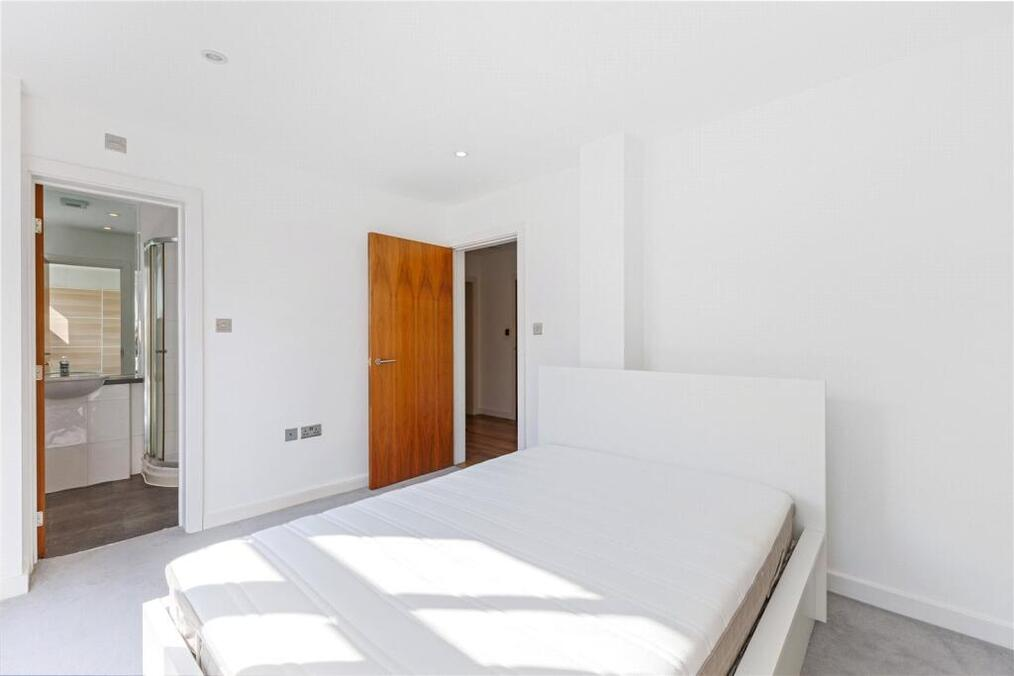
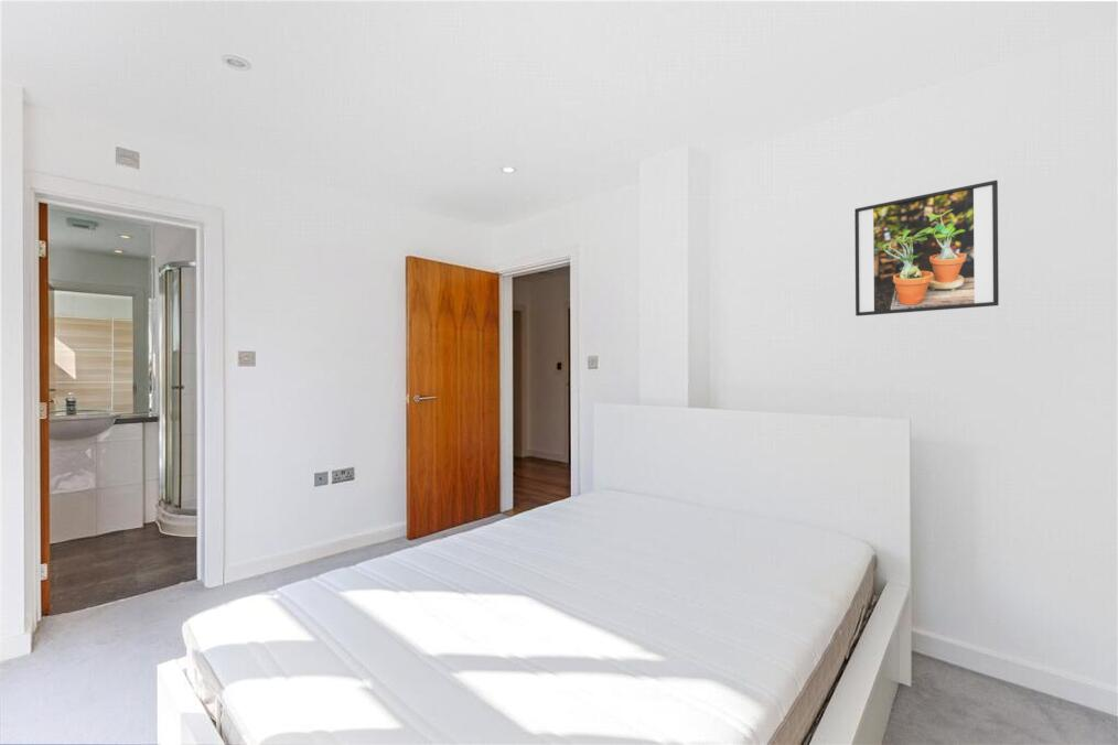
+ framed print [853,179,1000,317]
